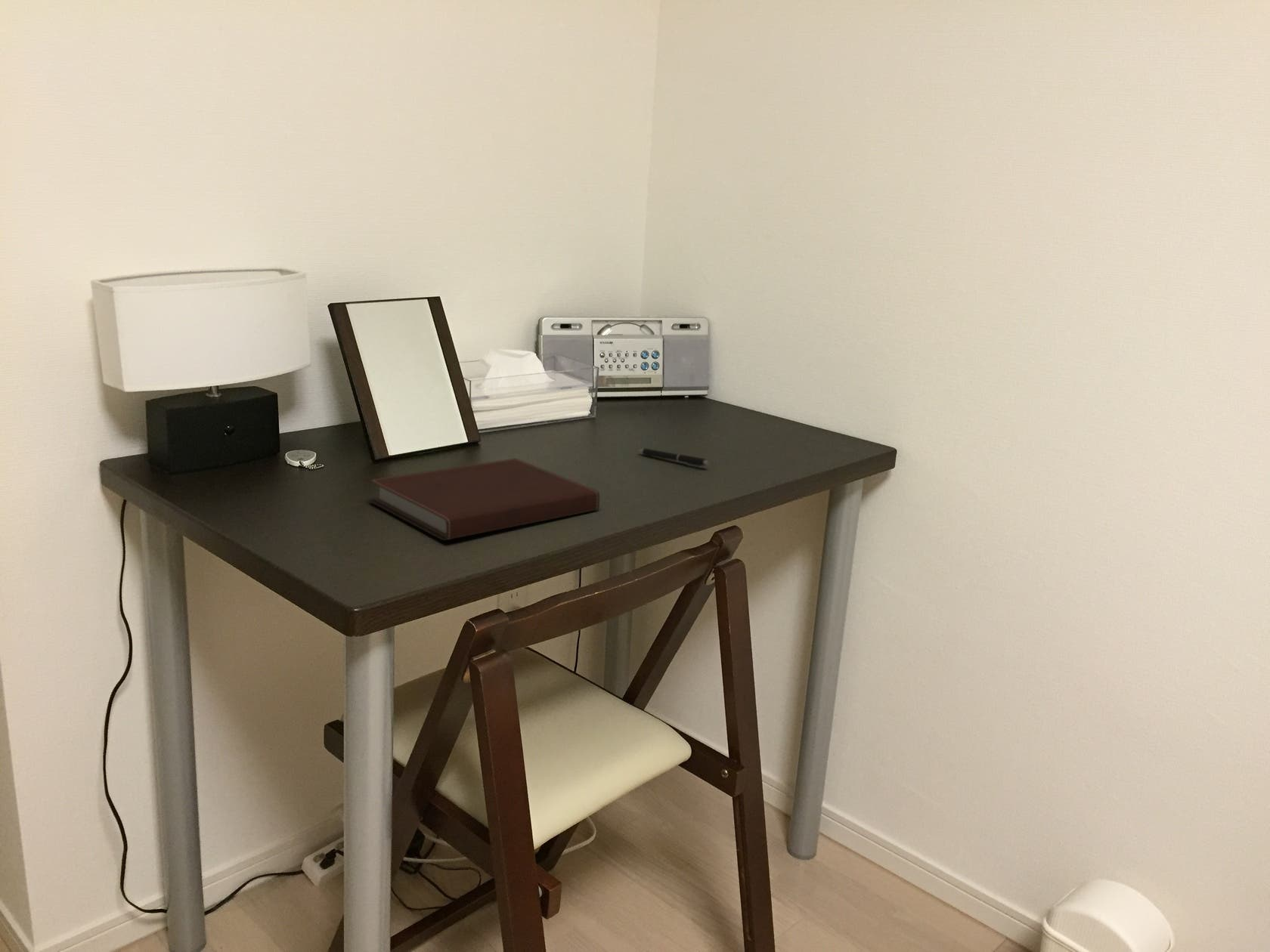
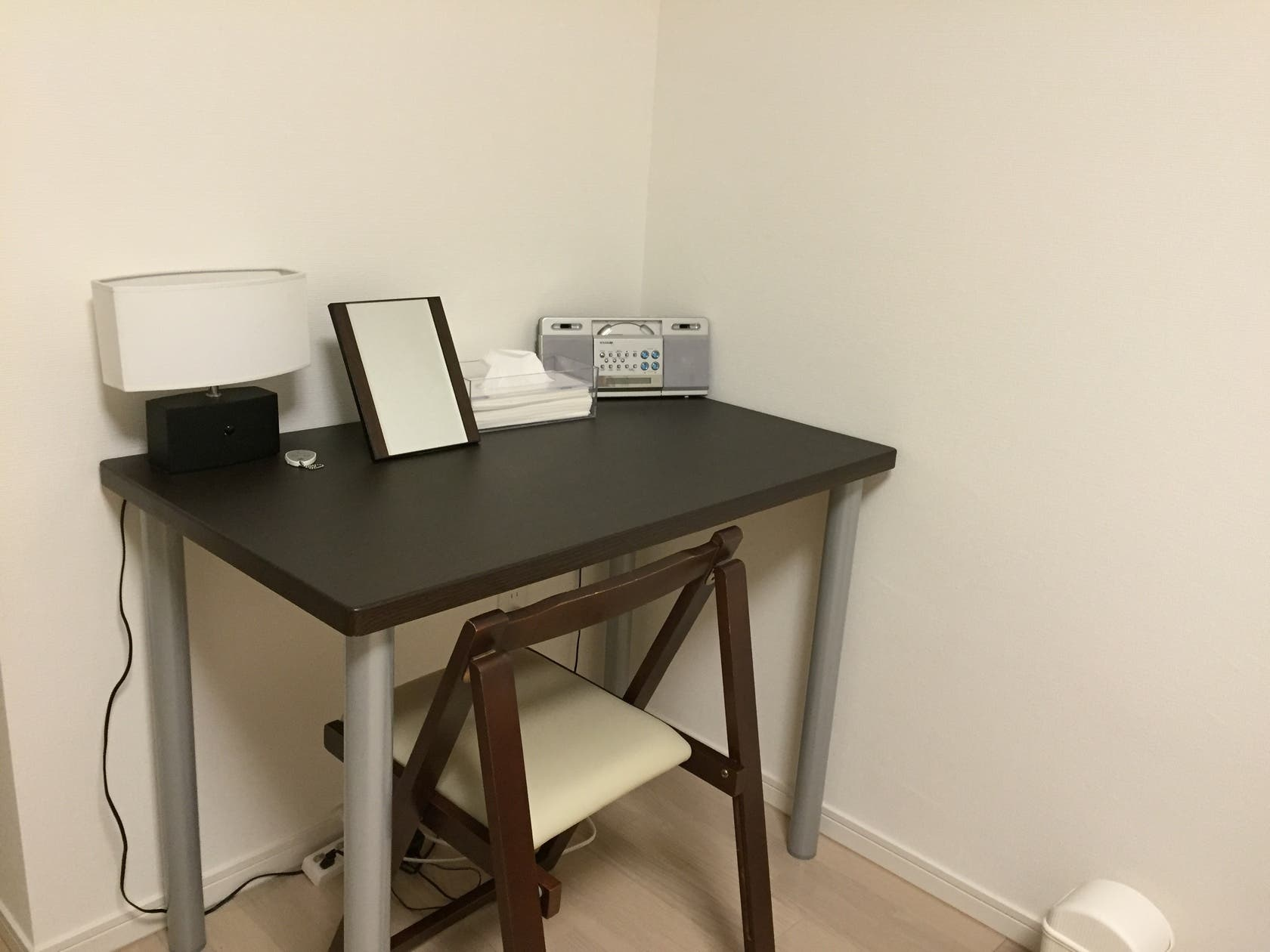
- notebook [367,458,600,541]
- pen [637,447,709,468]
